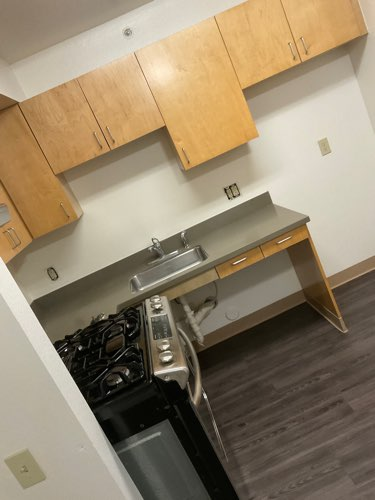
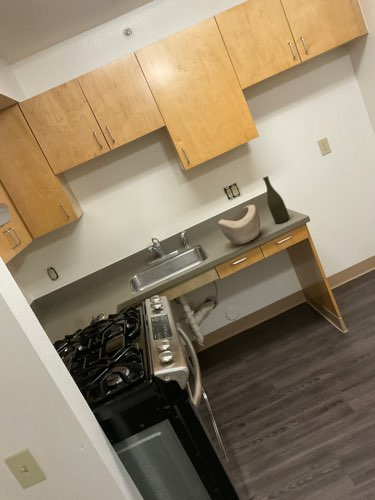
+ bottle [262,175,290,224]
+ decorative bowl [217,204,261,245]
